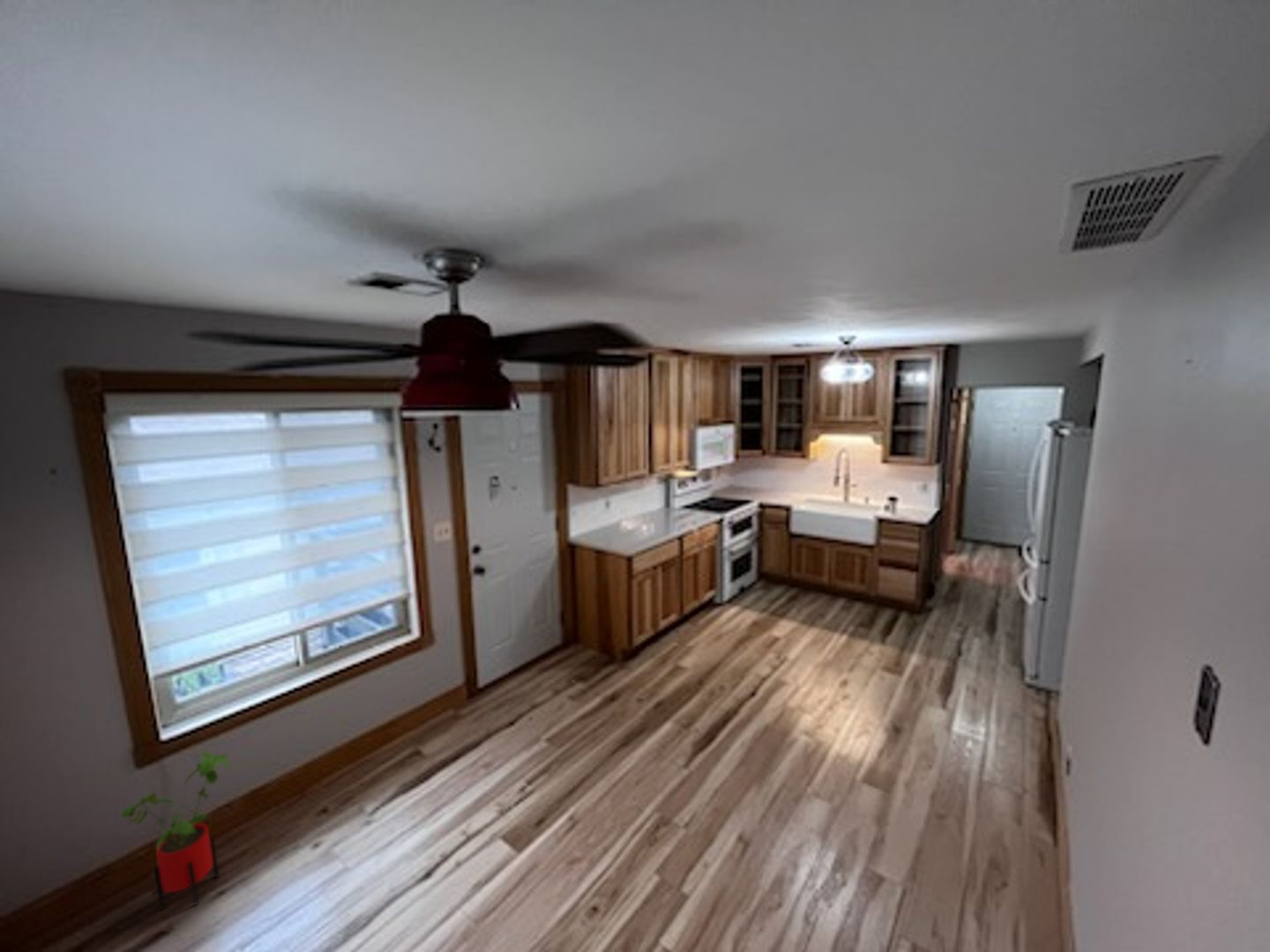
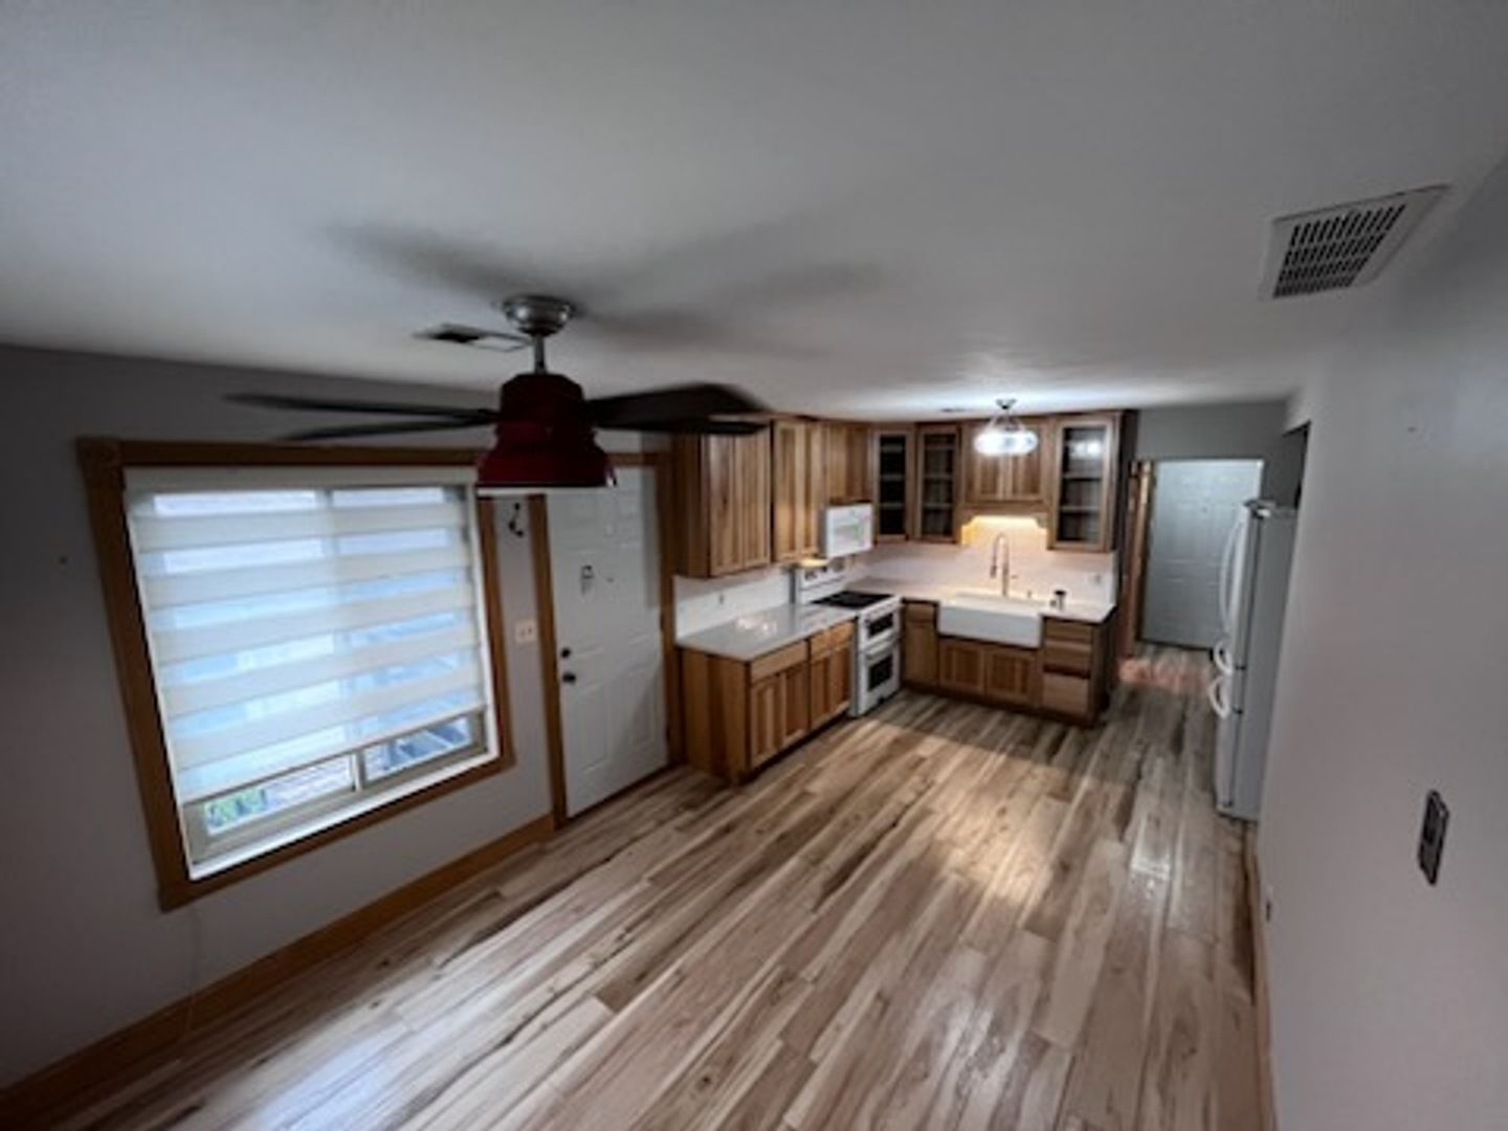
- house plant [120,751,232,911]
